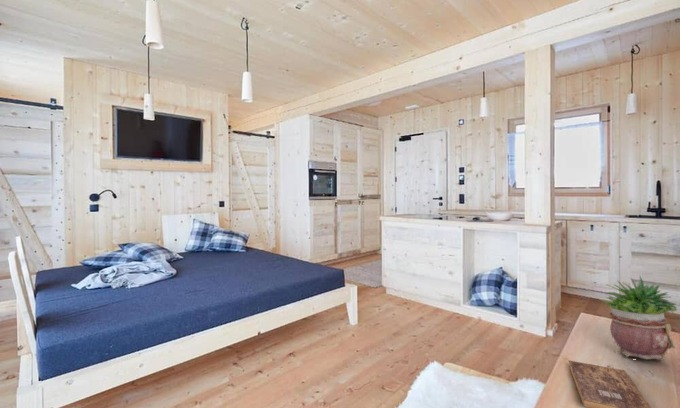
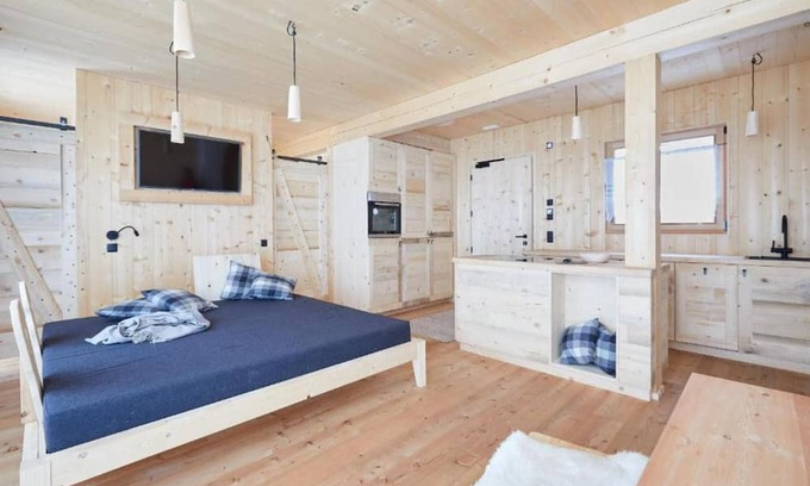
- bible [568,360,652,408]
- potted plant [599,275,679,361]
